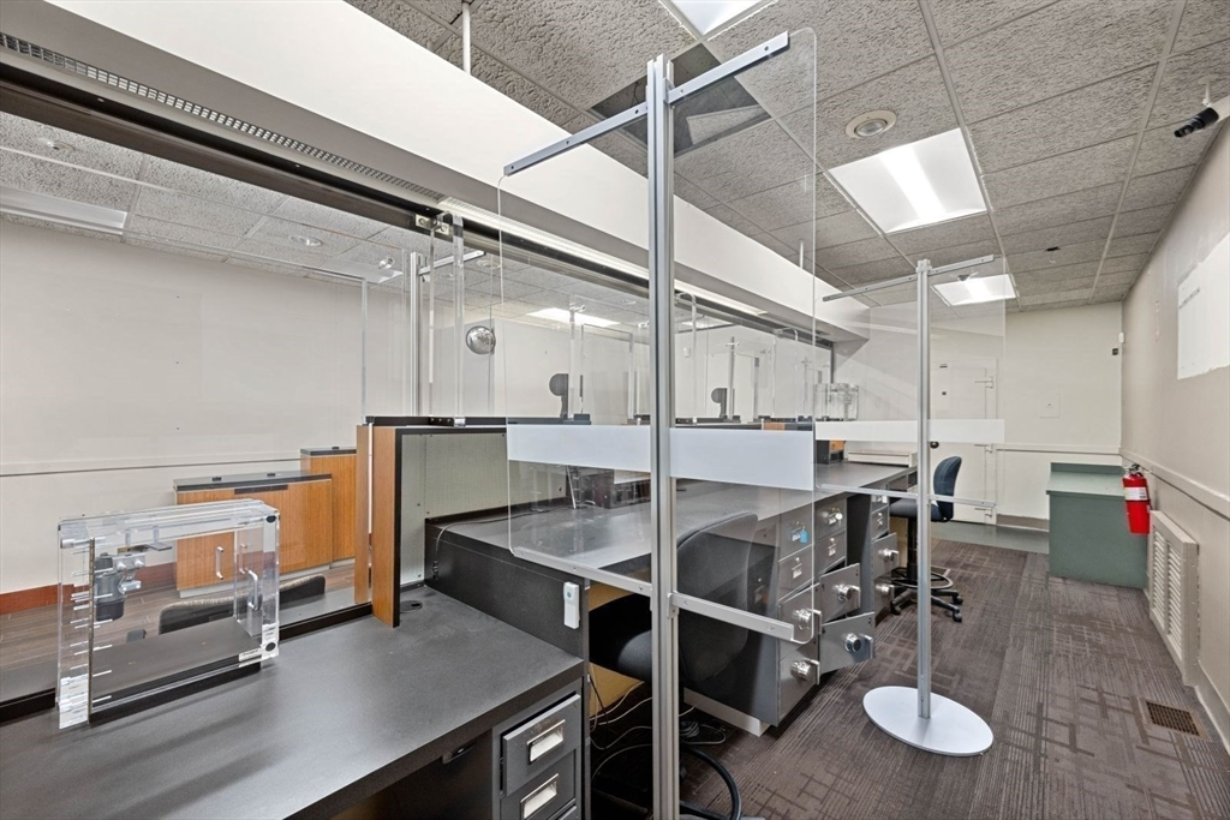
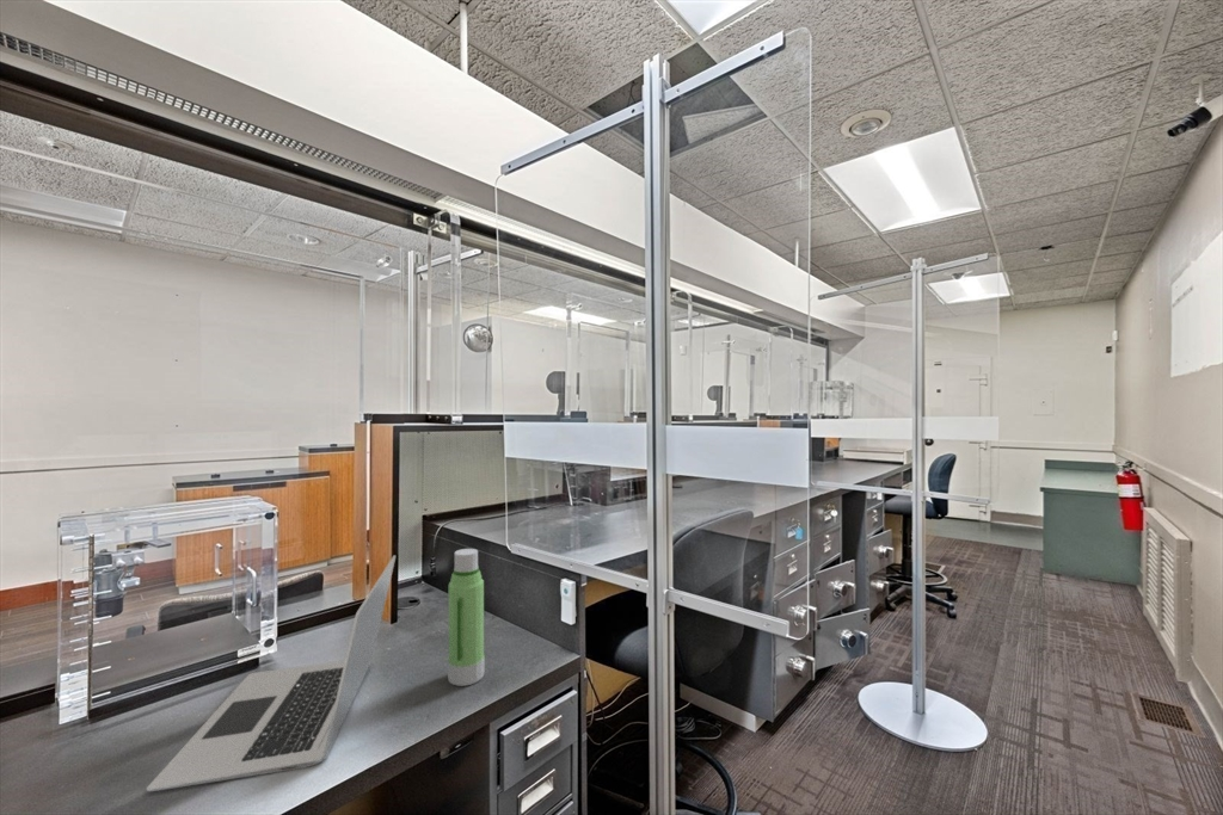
+ laptop [146,554,397,794]
+ water bottle [447,548,486,687]
